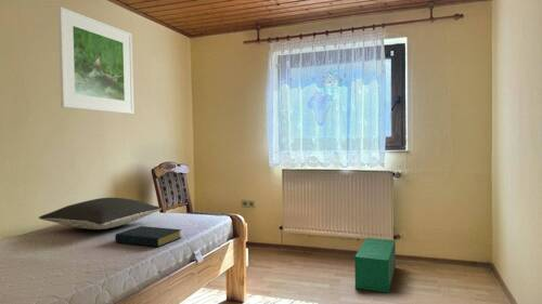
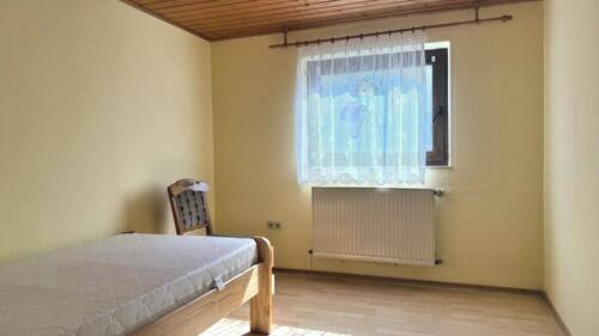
- hardback book [114,225,182,248]
- storage bin [353,237,397,294]
- pillow [38,197,163,230]
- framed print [57,5,134,115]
